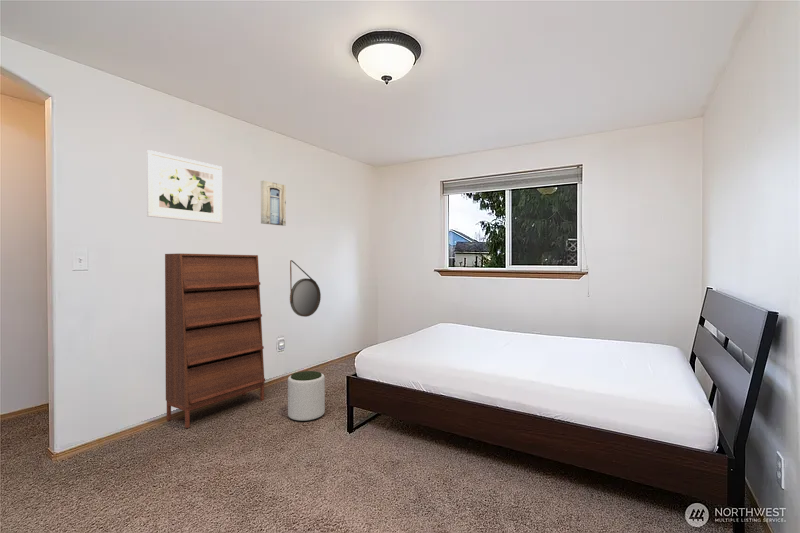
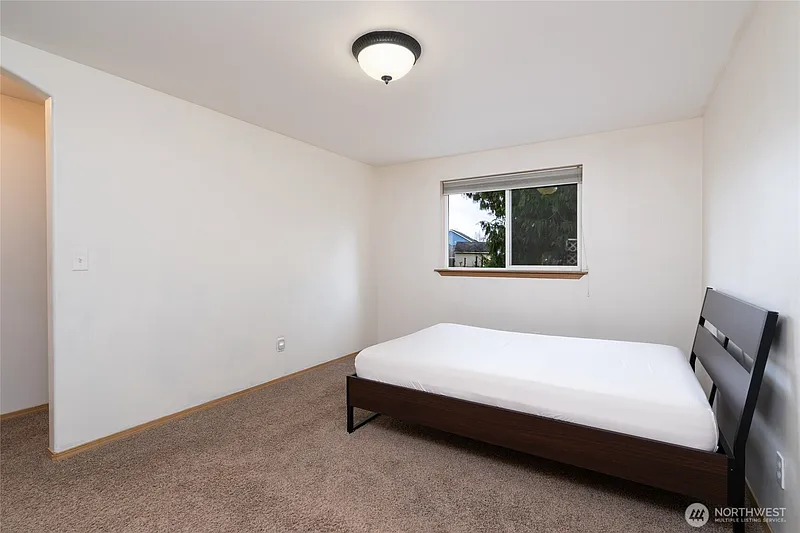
- wall art [260,180,287,227]
- shoe cabinet [164,253,266,429]
- home mirror [289,259,322,318]
- plant pot [287,370,326,422]
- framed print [146,149,223,224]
